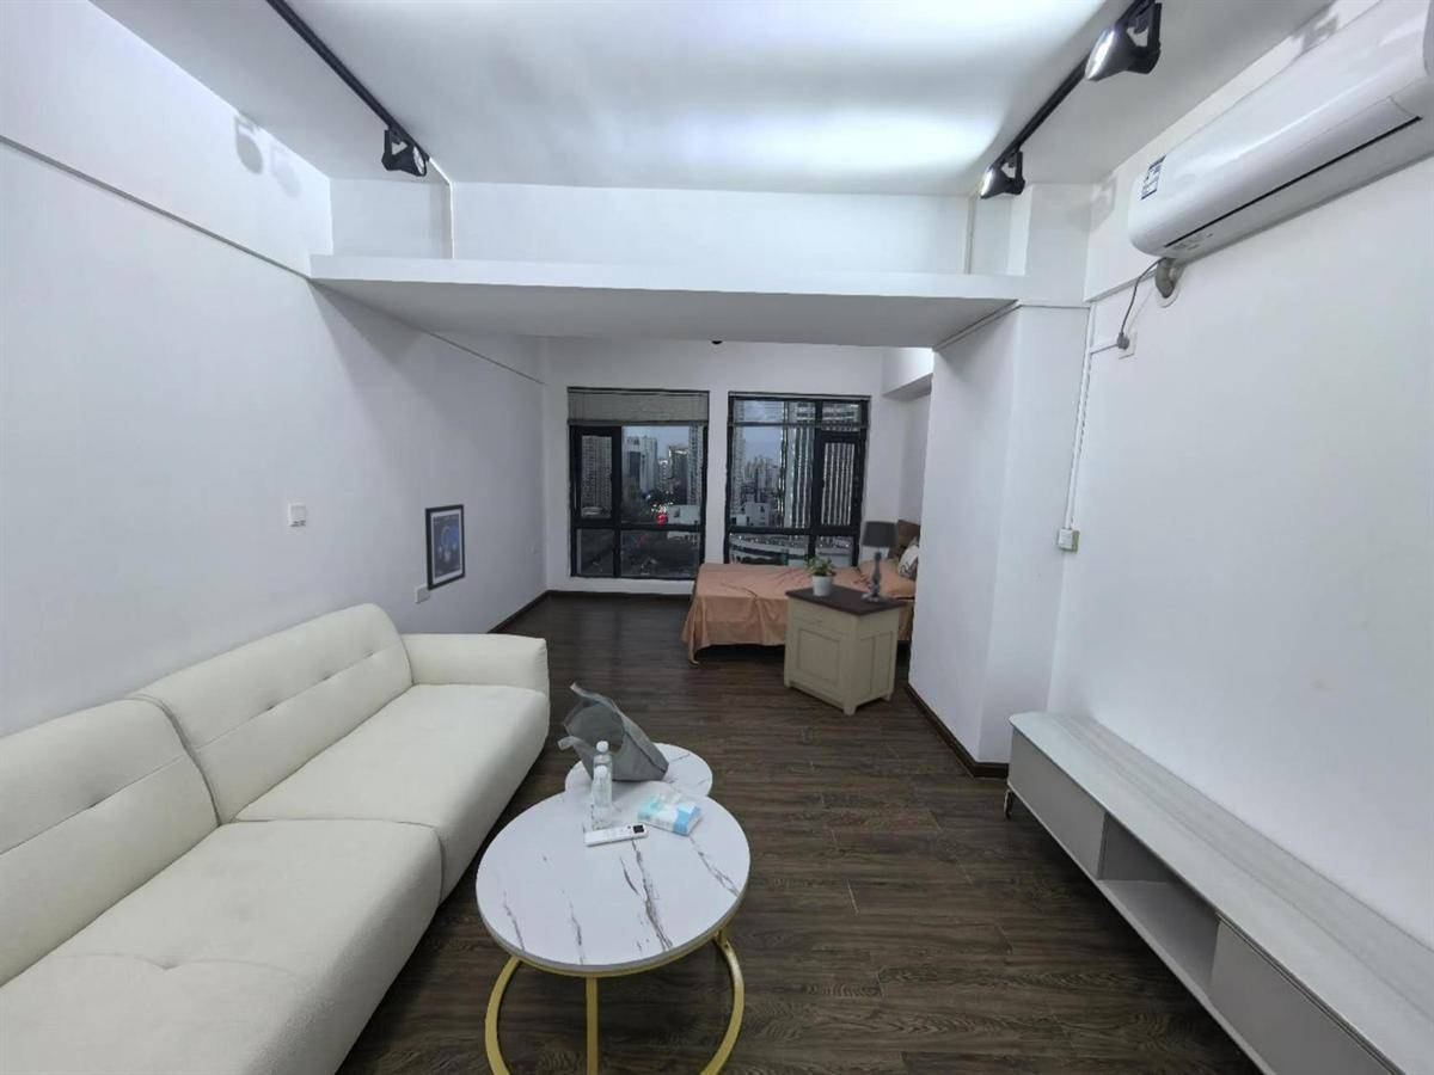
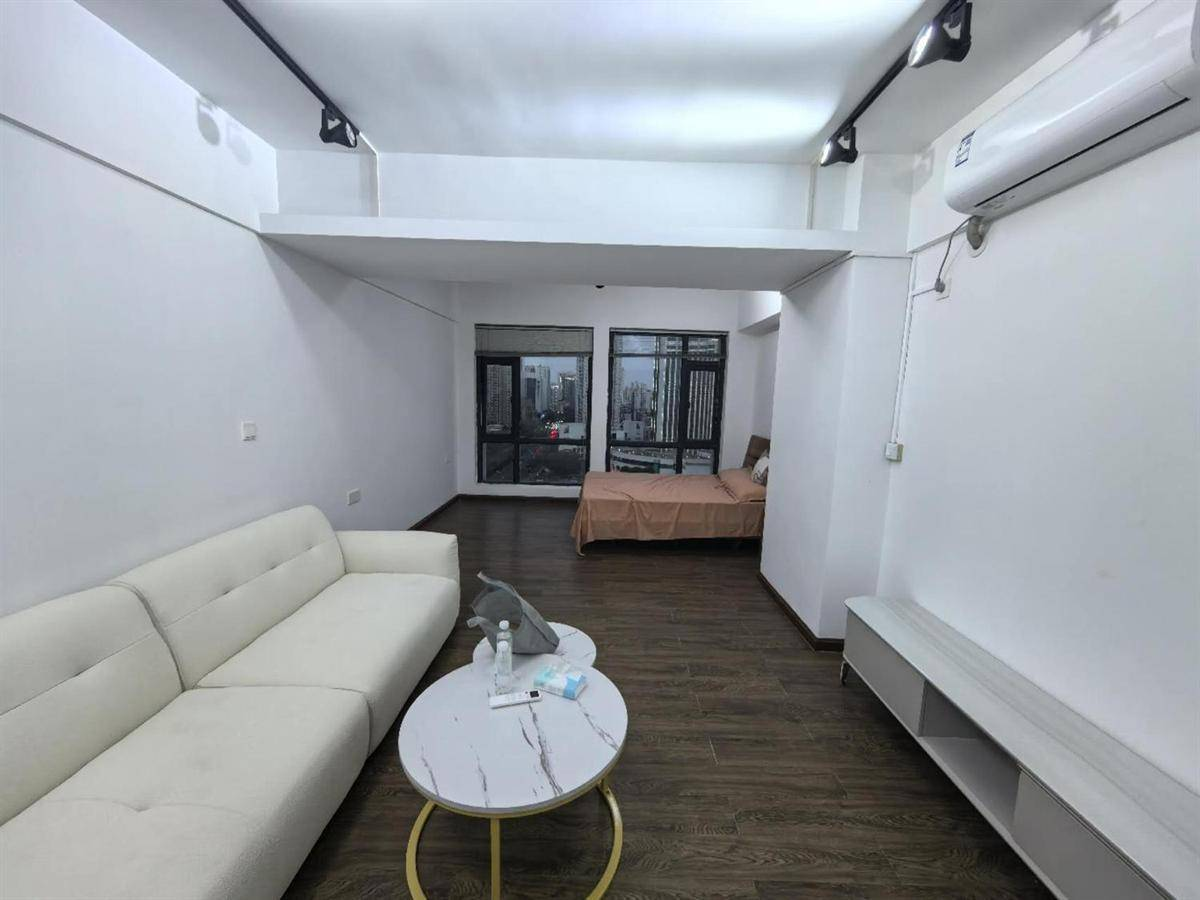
- wall art [424,503,466,592]
- table lamp [858,520,900,604]
- potted plant [802,557,838,596]
- nightstand [783,583,909,717]
